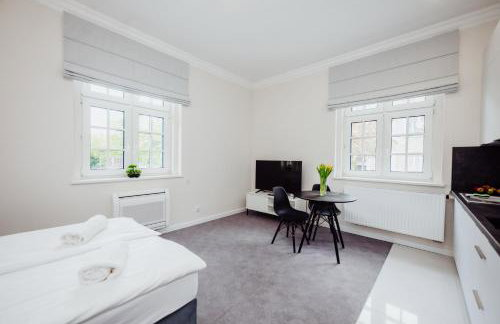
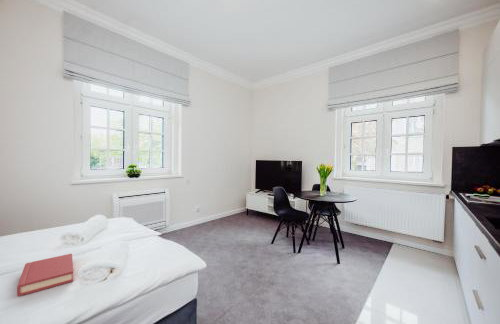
+ hardback book [16,253,74,297]
